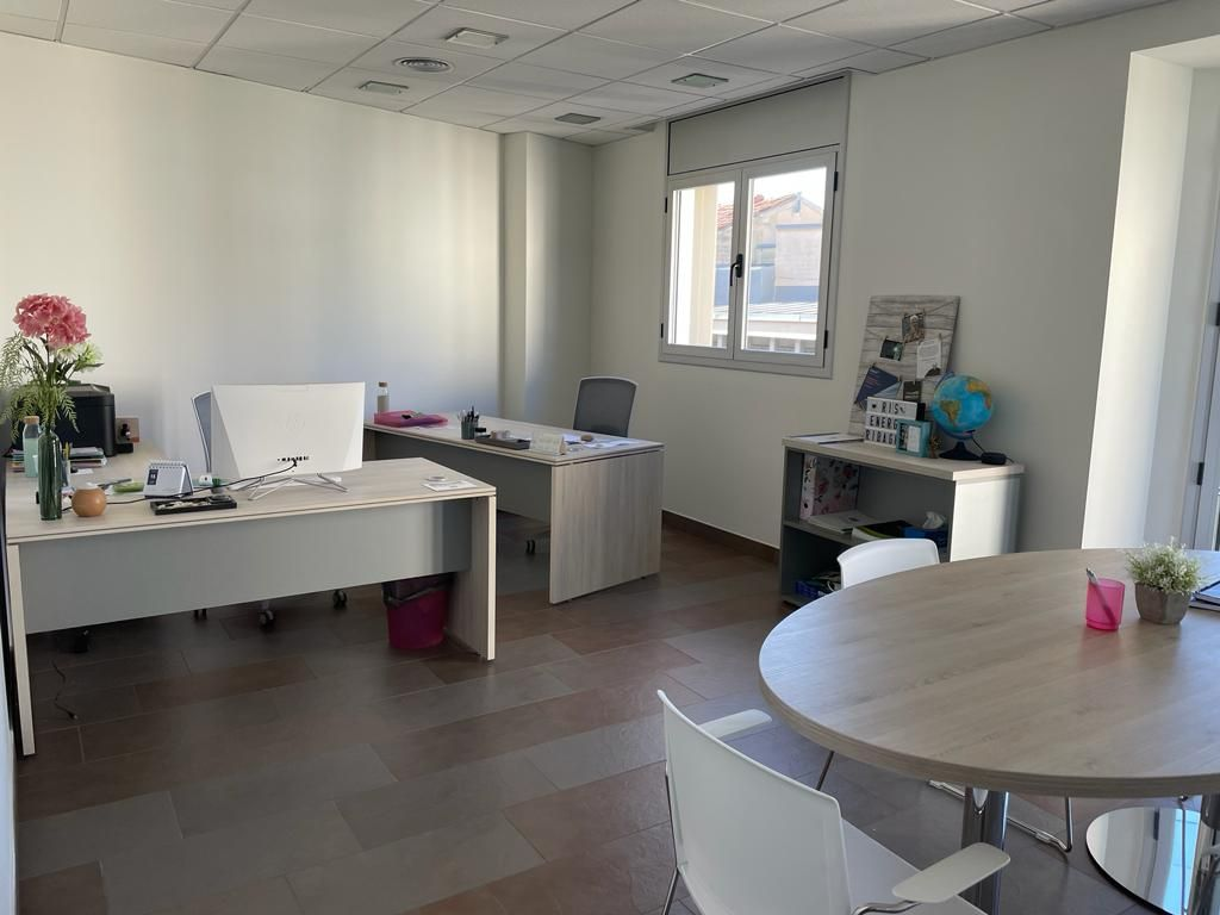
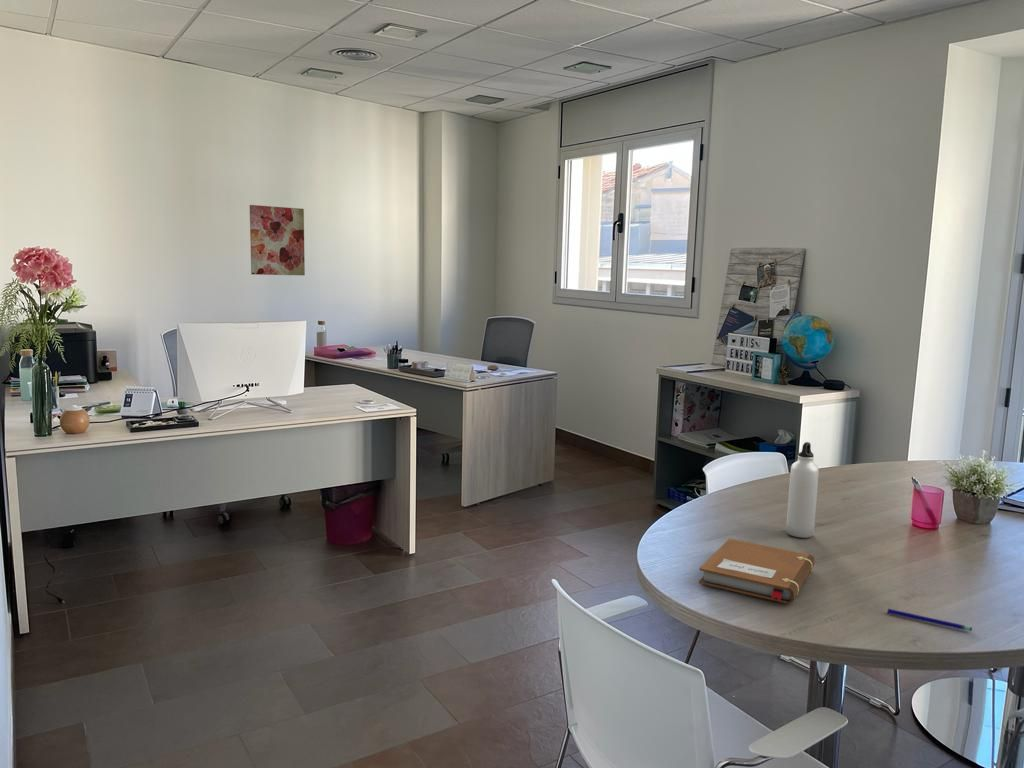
+ notebook [698,538,816,604]
+ pen [887,608,973,632]
+ wall art [249,204,306,276]
+ water bottle [785,441,820,539]
